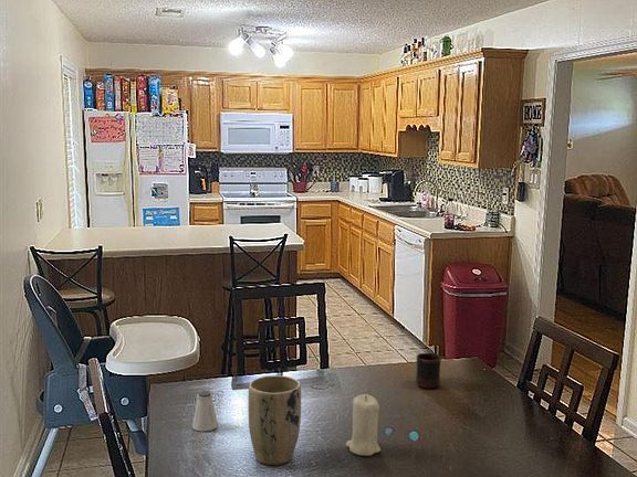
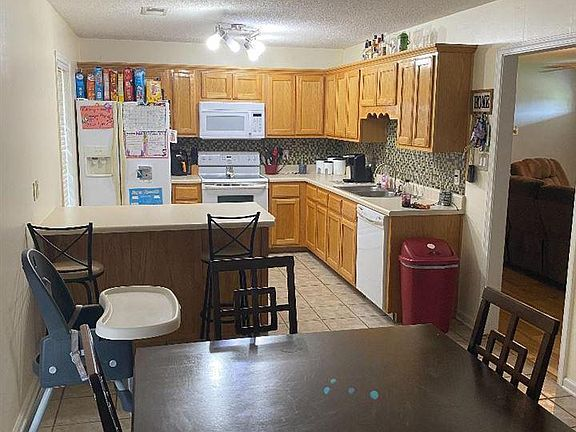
- candle [345,393,382,456]
- mug [415,352,442,389]
- saltshaker [191,390,219,432]
- plant pot [248,374,302,466]
